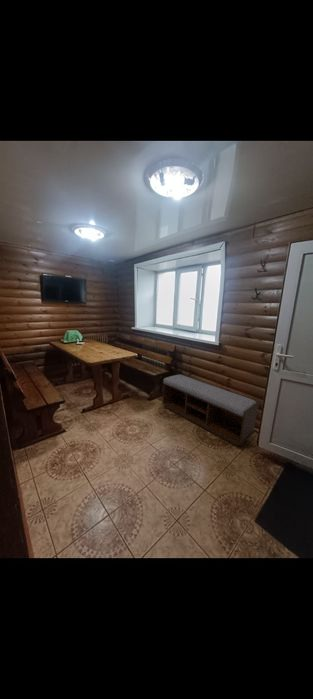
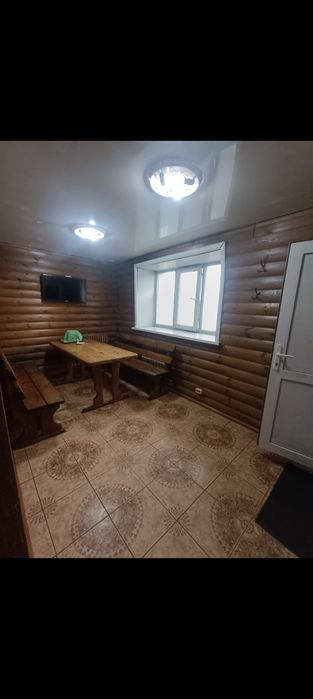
- bench [161,374,260,447]
